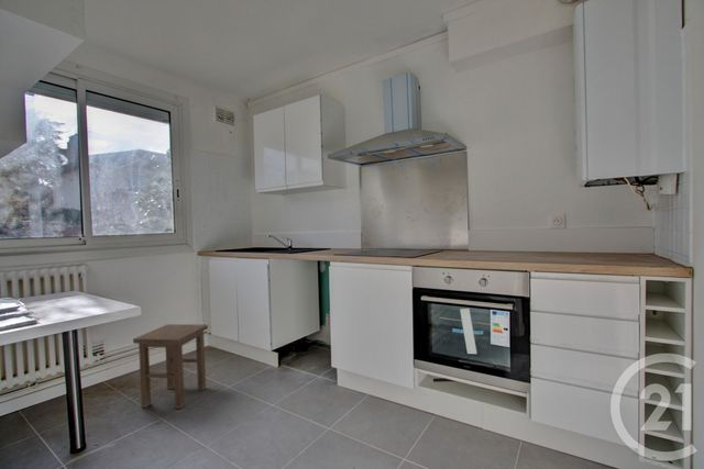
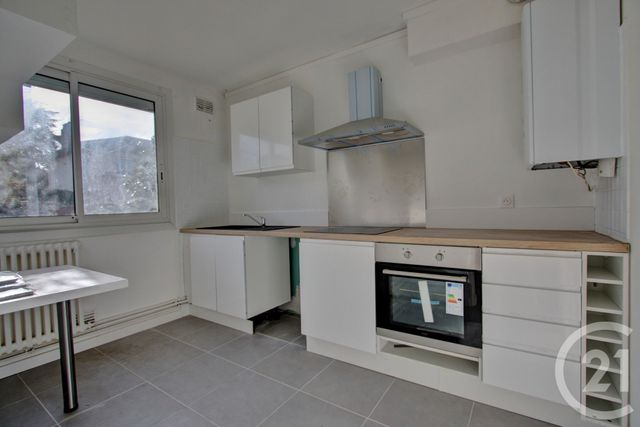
- stool [132,323,209,410]
